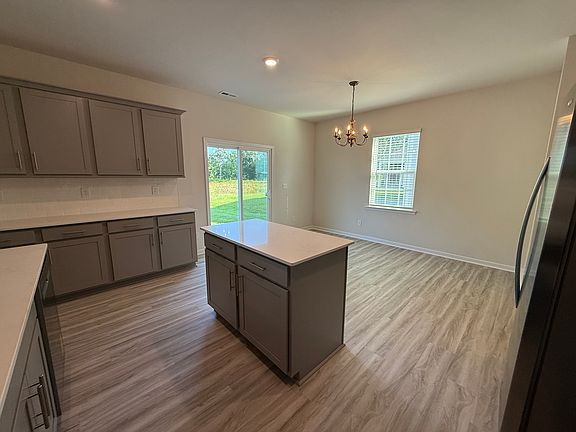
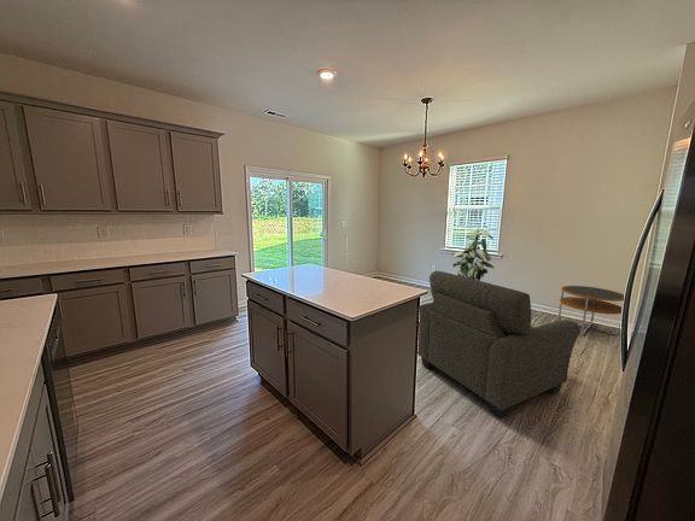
+ chair [416,270,582,420]
+ indoor plant [450,224,495,281]
+ side table [557,285,625,338]
